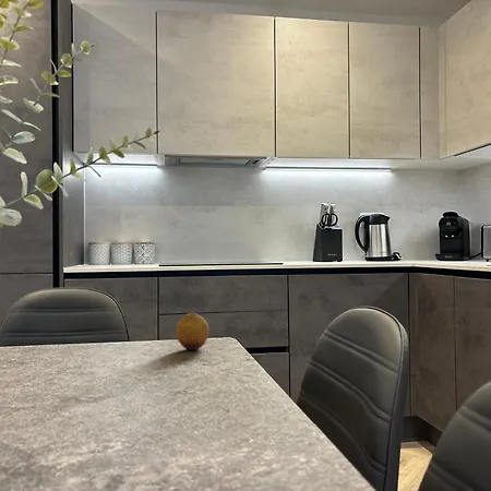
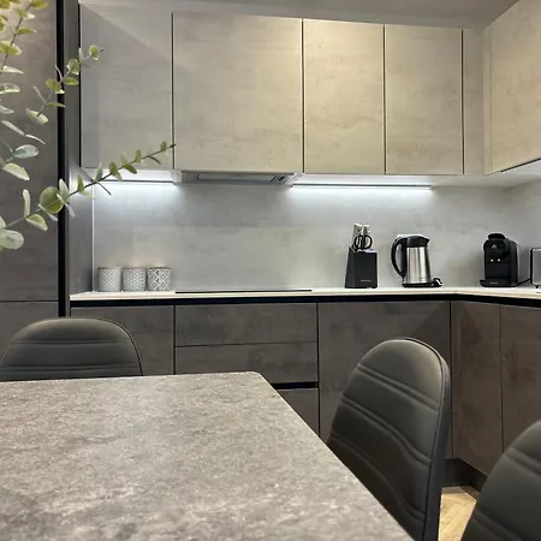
- fruit [175,312,209,351]
